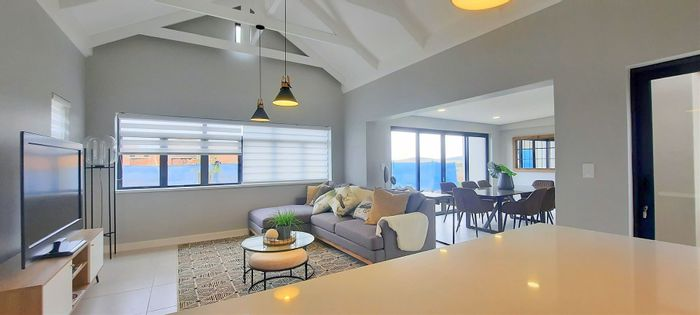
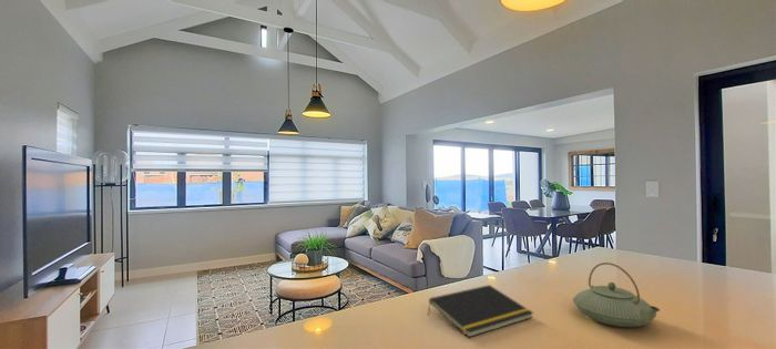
+ teapot [572,261,661,328]
+ notepad [427,284,534,338]
